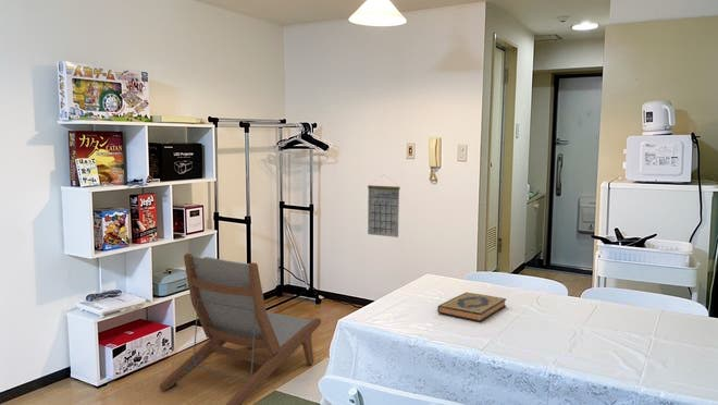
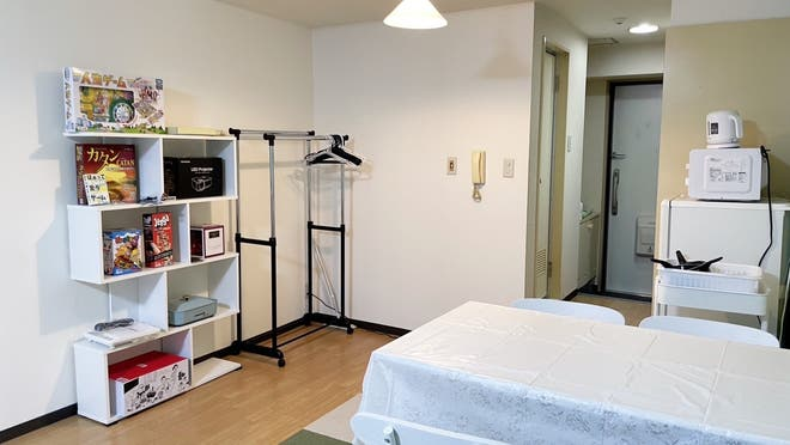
- hardback book [436,292,507,323]
- lounge chair [159,253,322,405]
- calendar [367,174,401,238]
